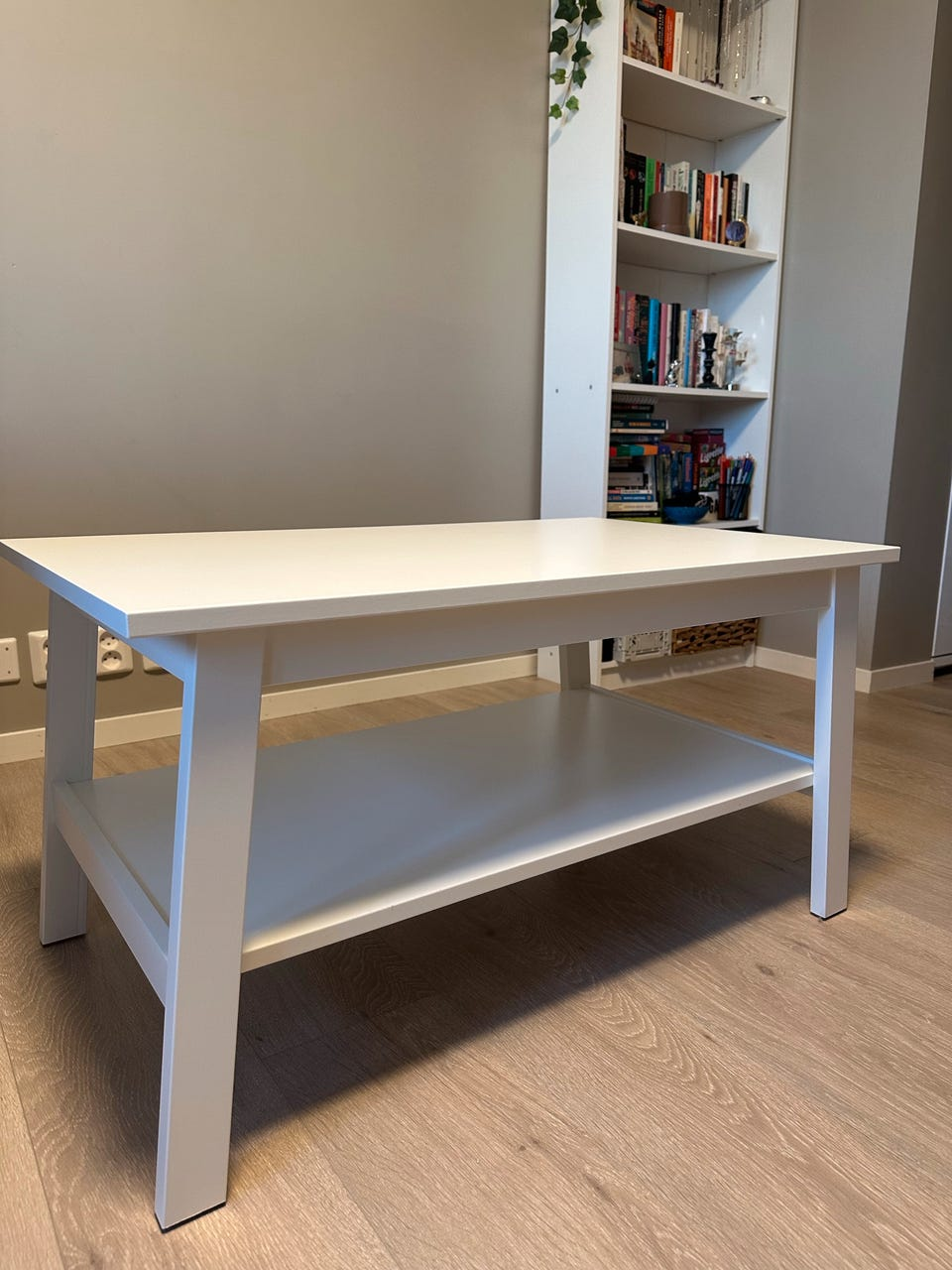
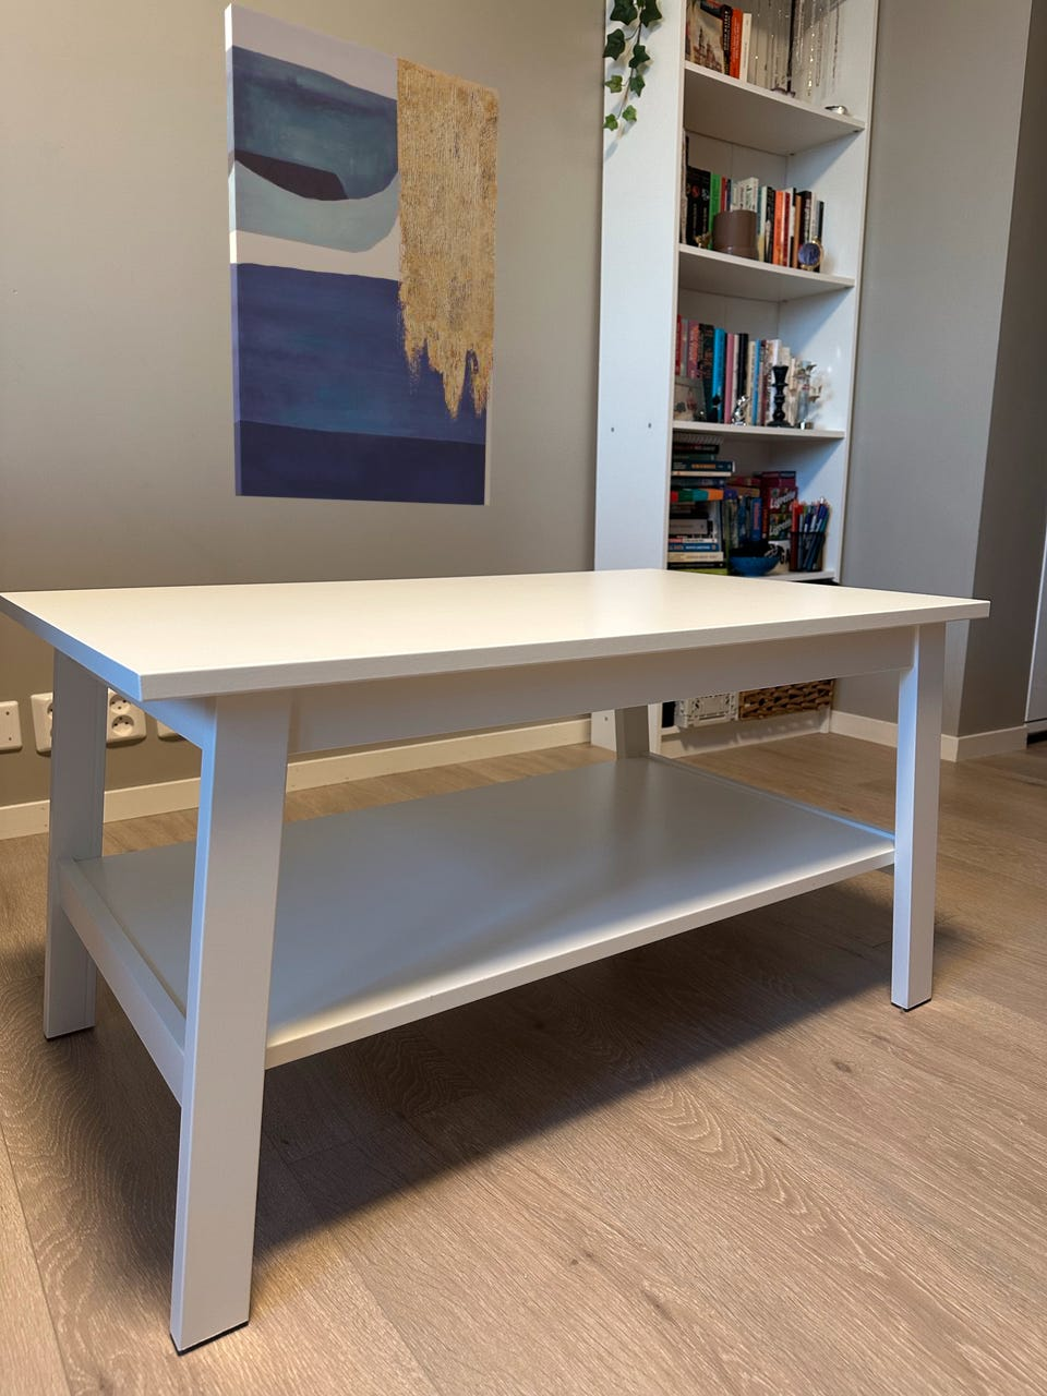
+ wall art [223,2,500,506]
